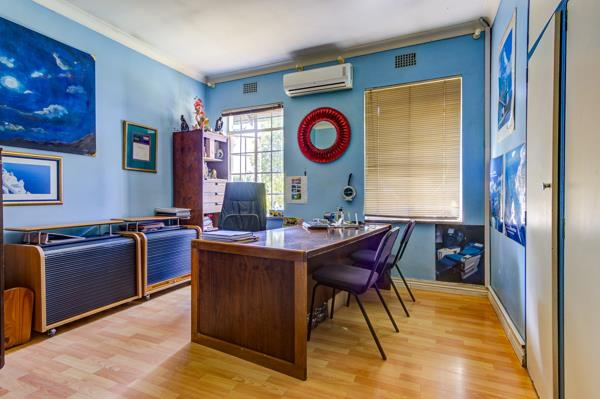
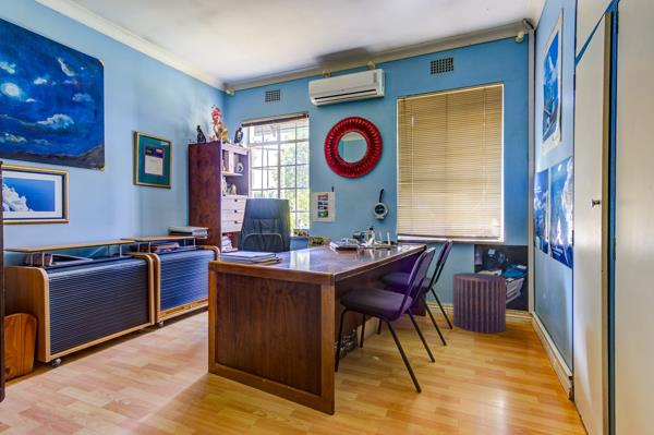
+ pouf [452,271,507,335]
